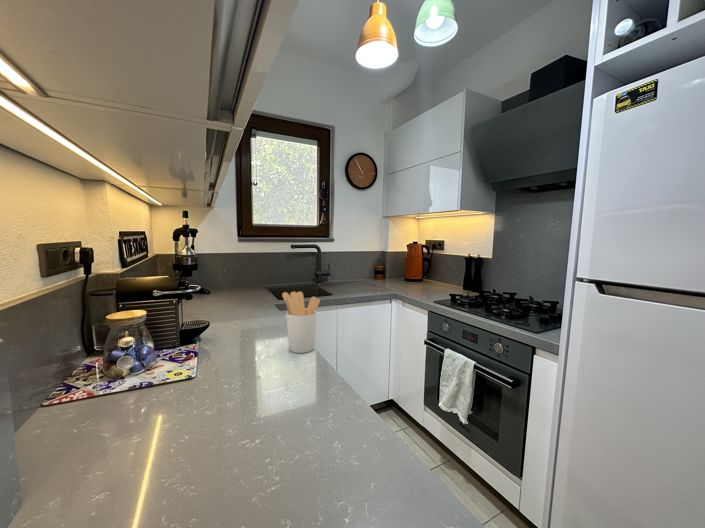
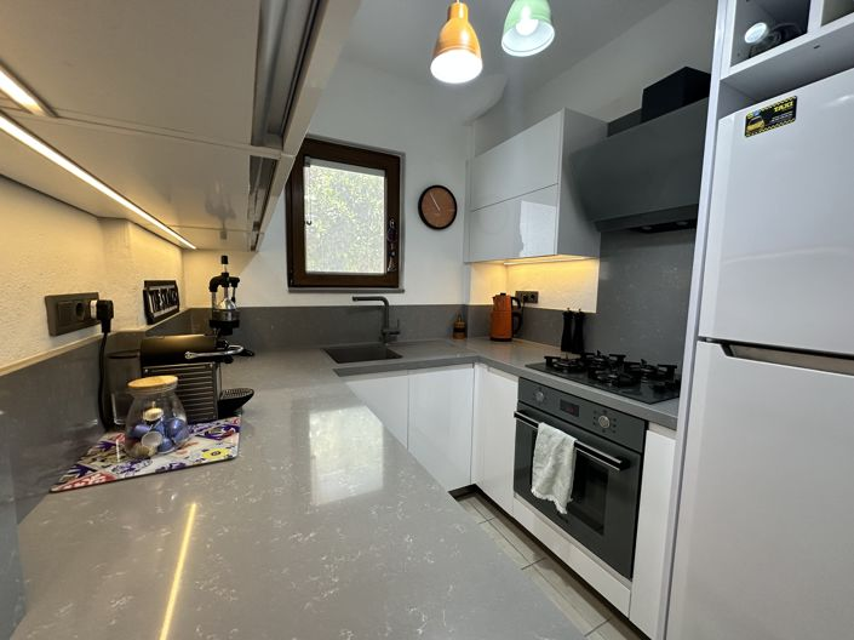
- utensil holder [281,291,321,354]
